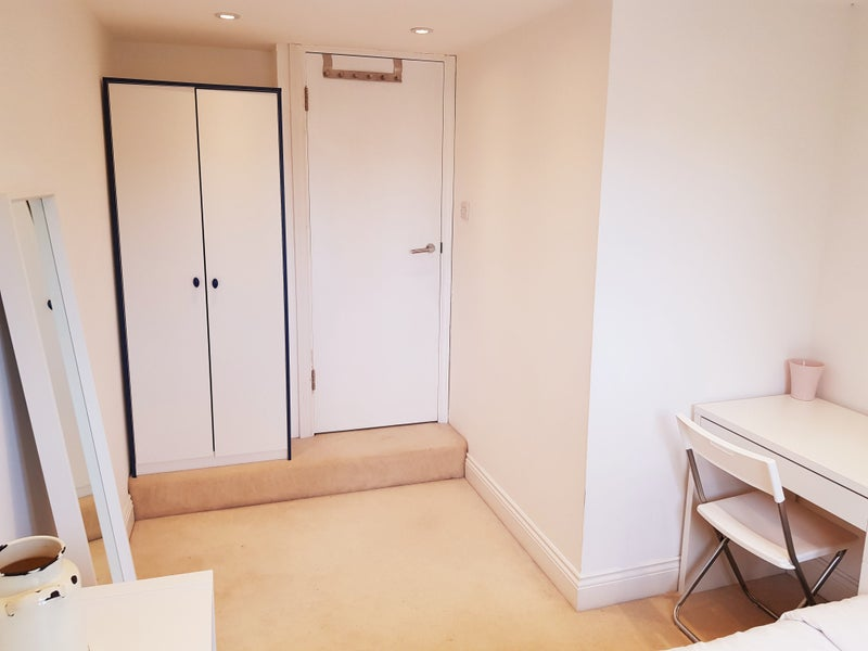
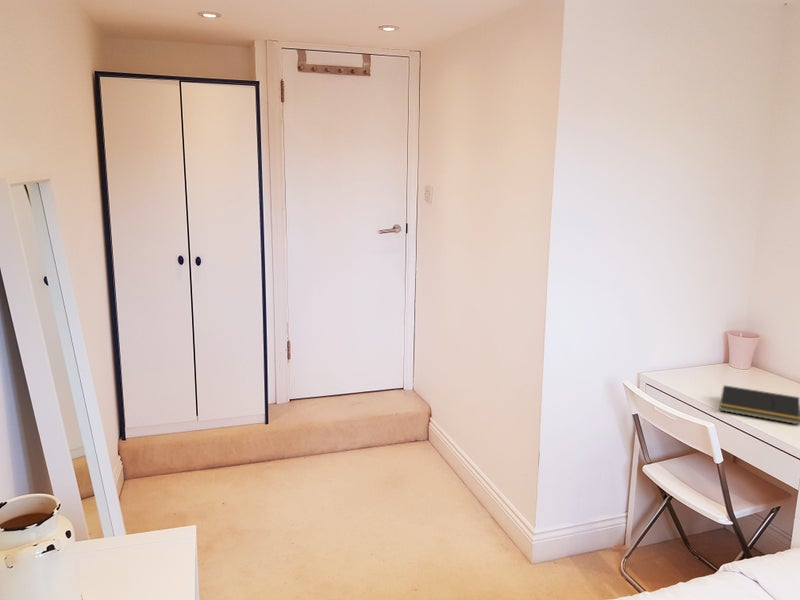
+ notepad [718,384,800,426]
